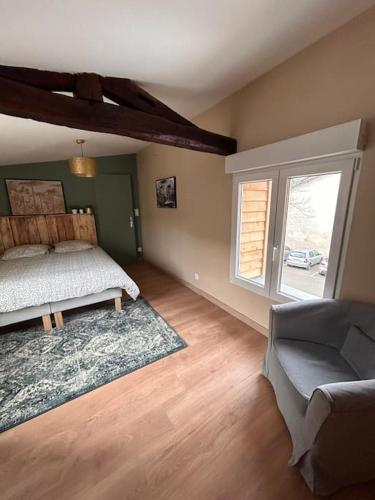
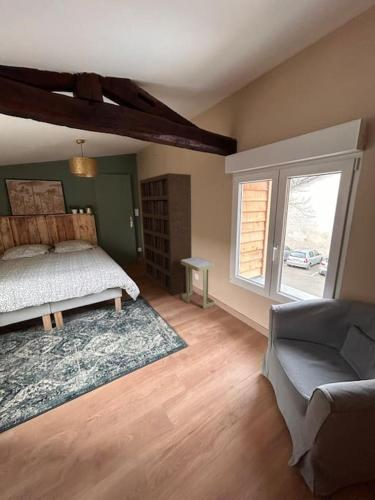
+ bookcase [139,172,193,296]
+ side table [181,256,216,309]
